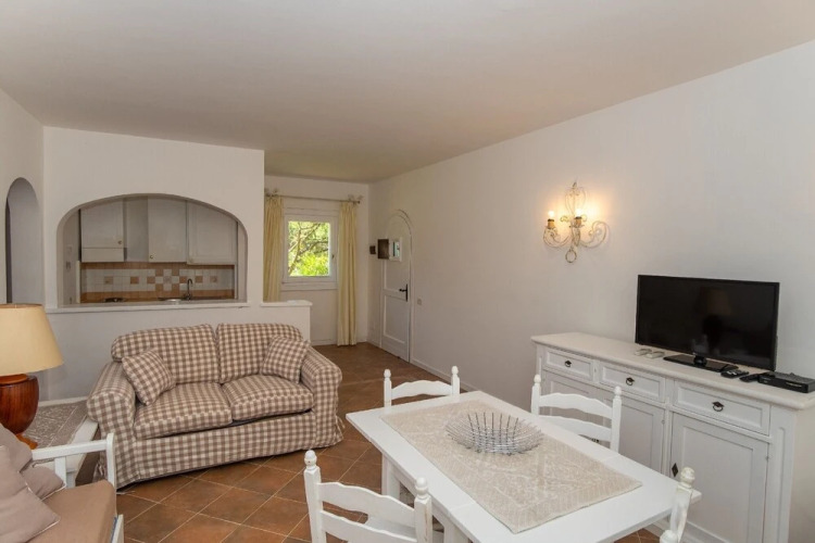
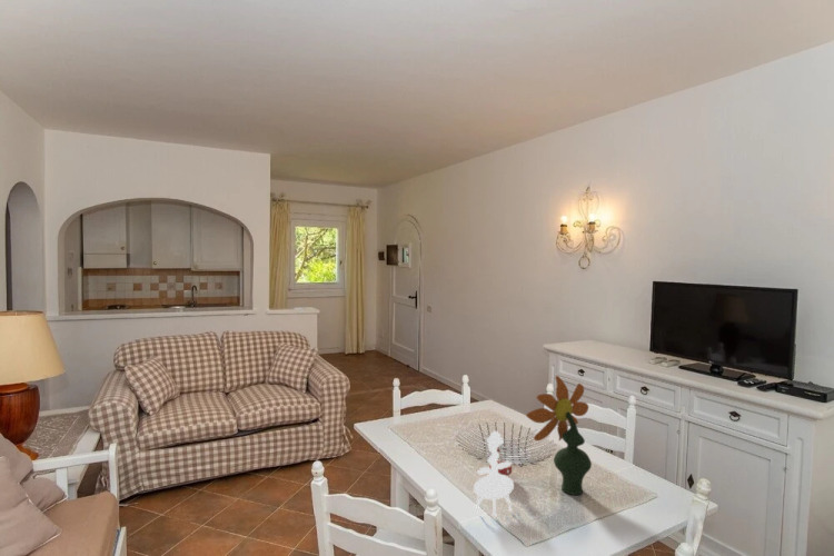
+ plant [473,375,593,517]
